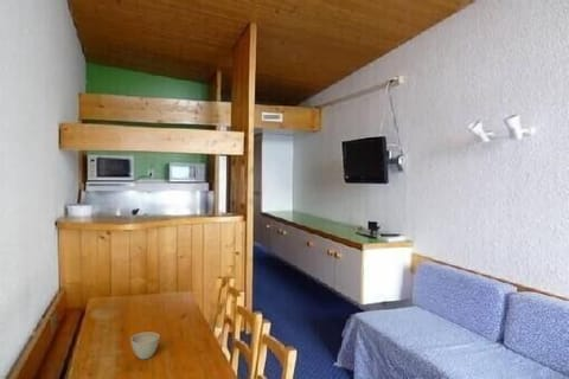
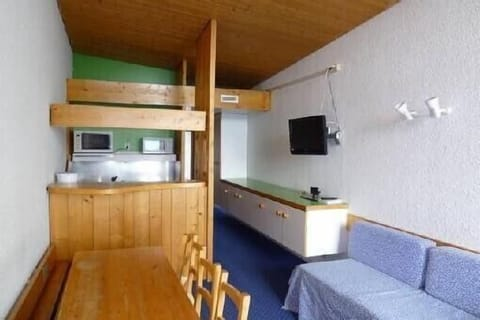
- flower pot [129,332,160,360]
